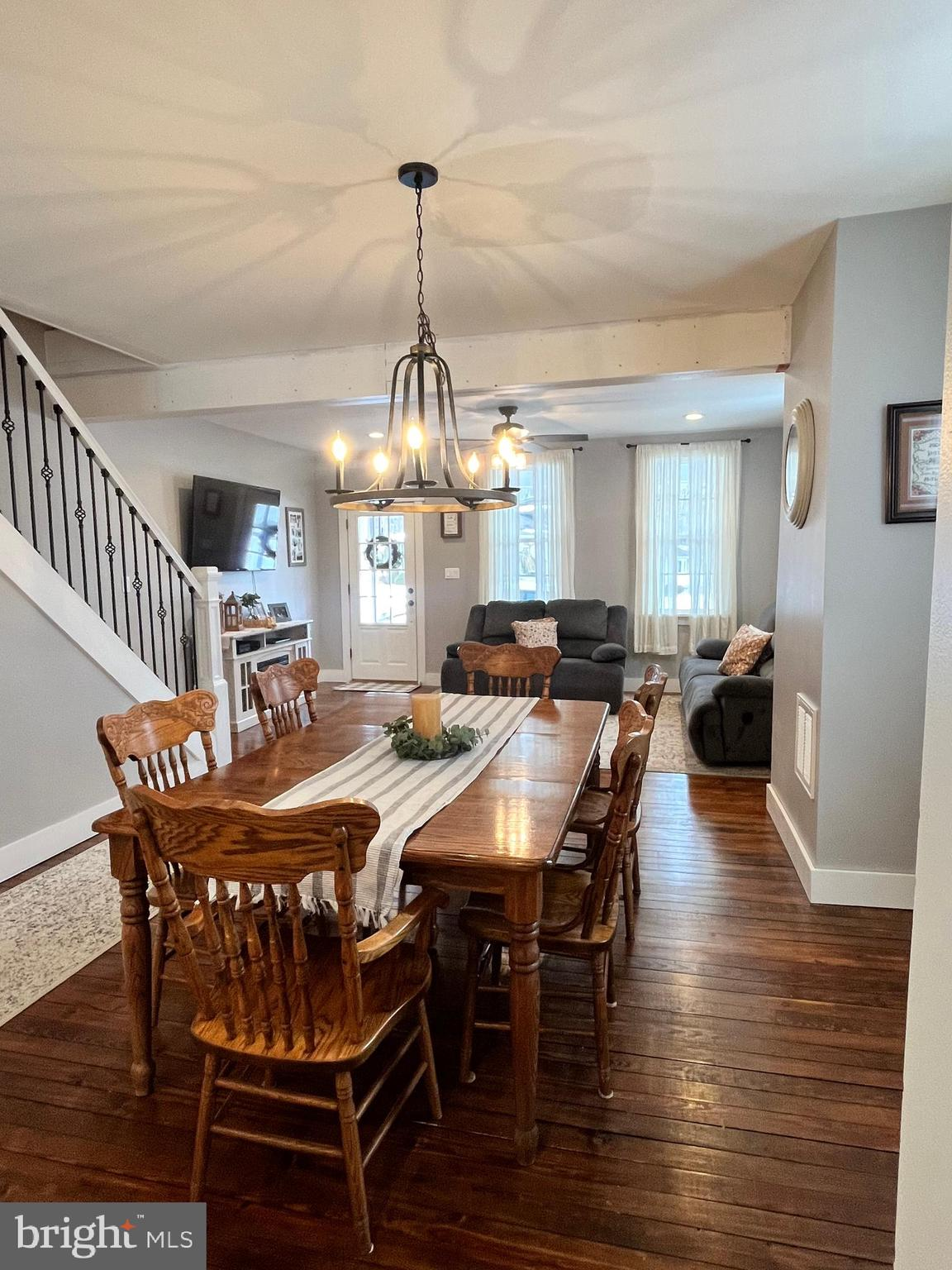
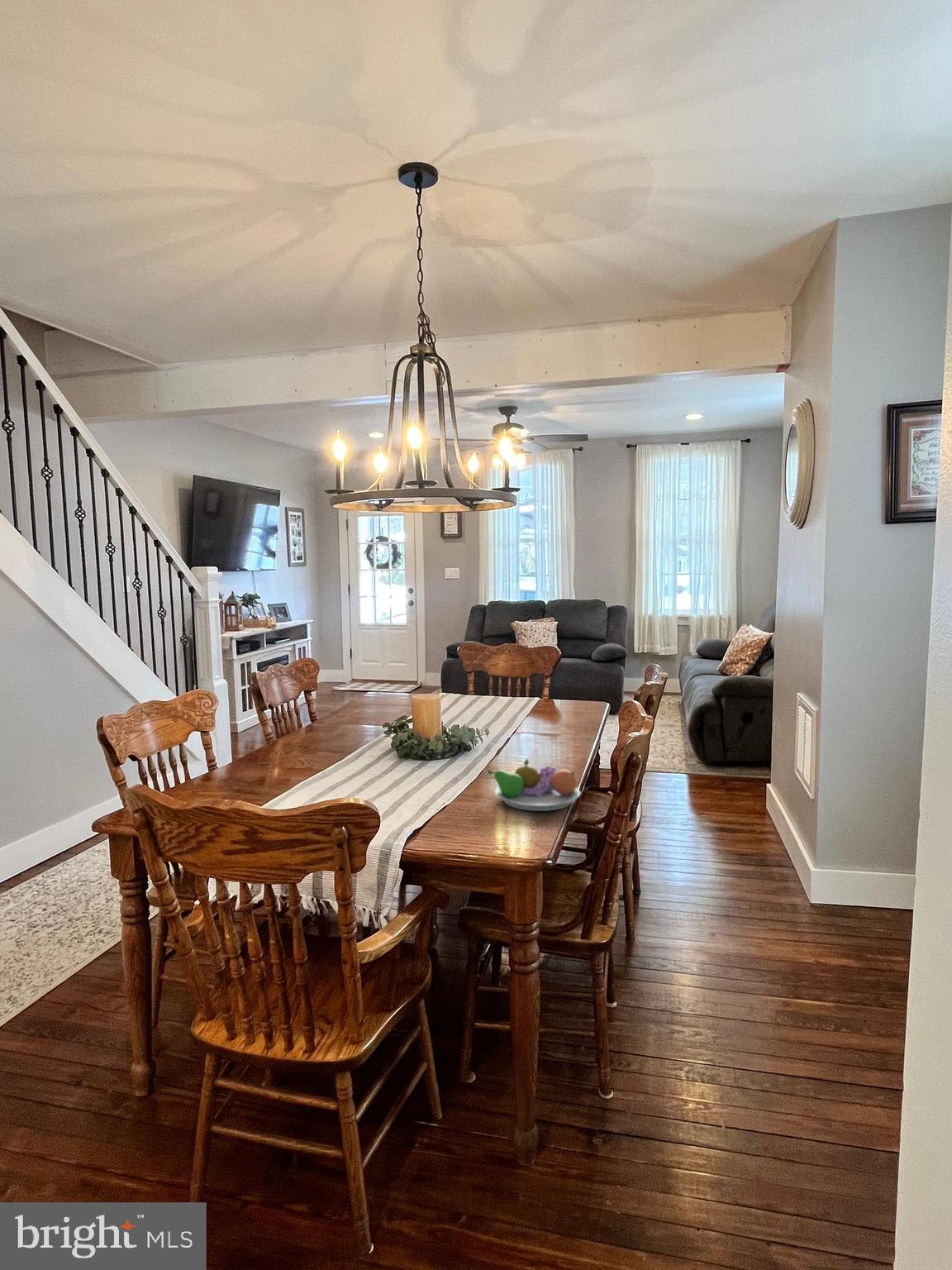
+ fruit bowl [487,758,582,812]
